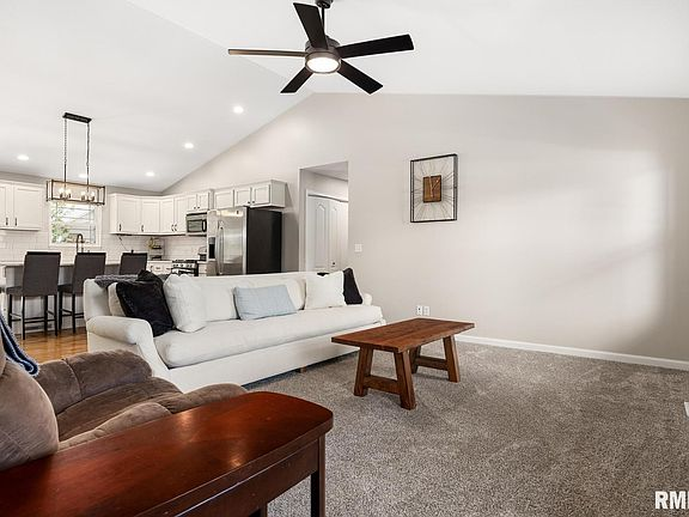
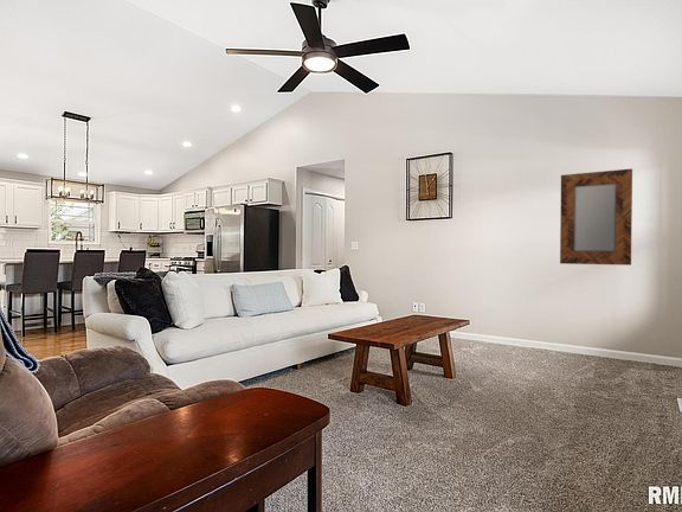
+ home mirror [559,167,633,267]
